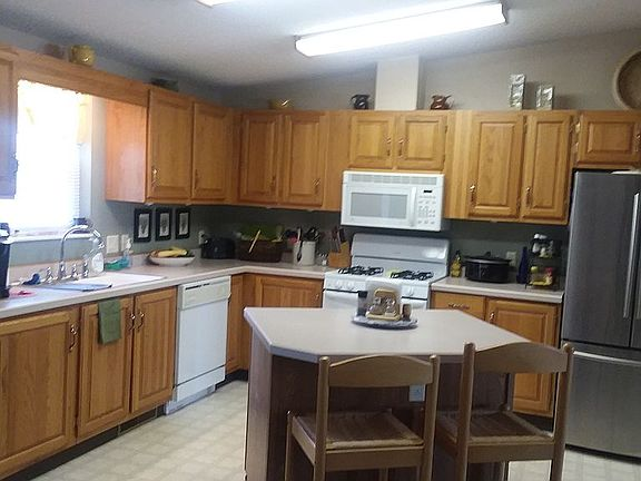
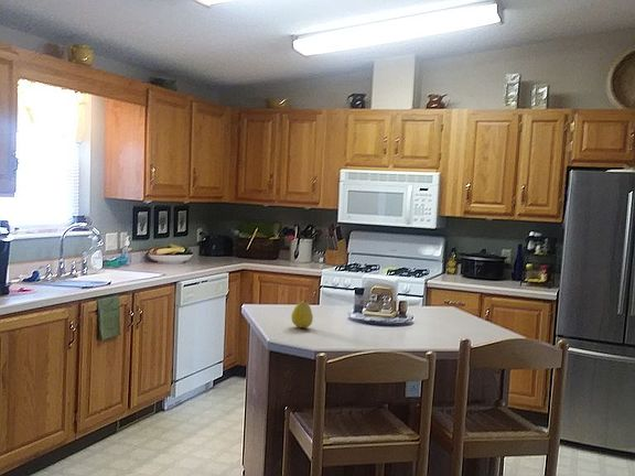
+ fruit [290,299,314,329]
